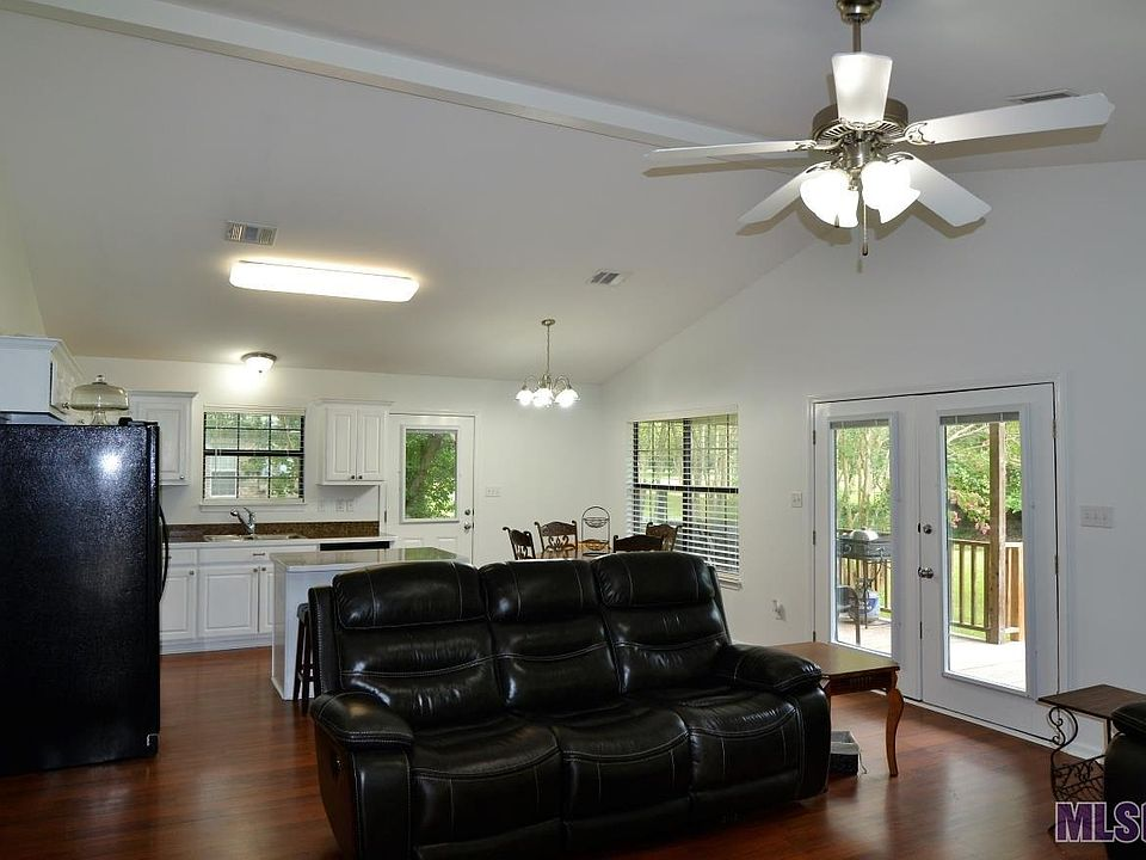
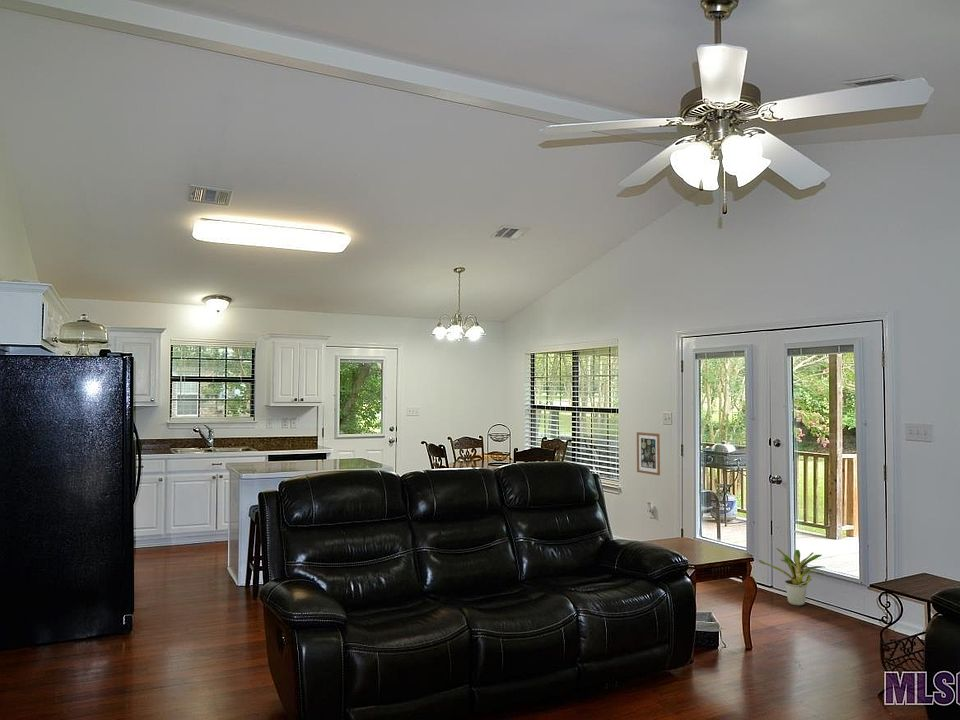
+ wall art [636,431,661,476]
+ potted plant [758,547,828,607]
